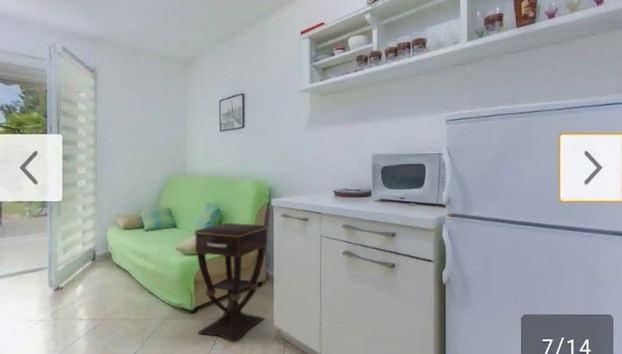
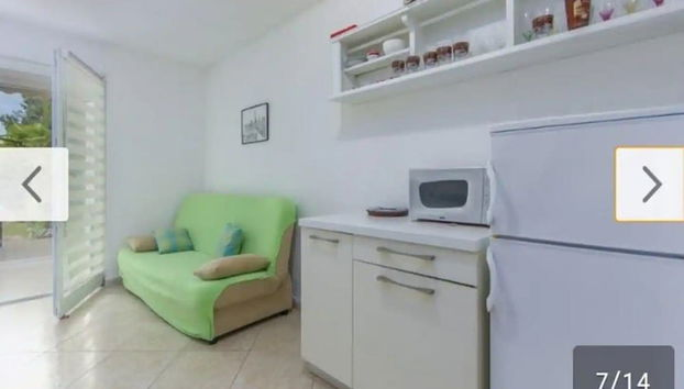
- side table [193,222,268,342]
